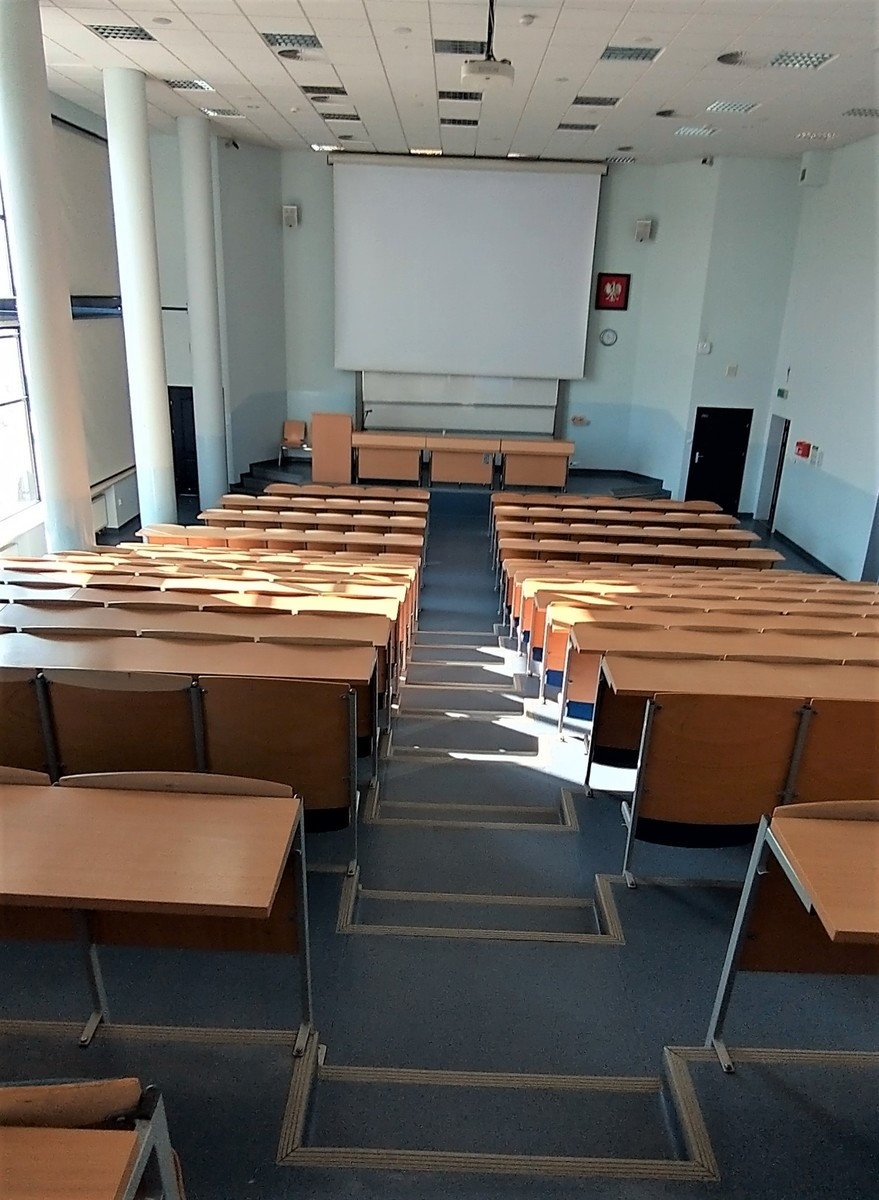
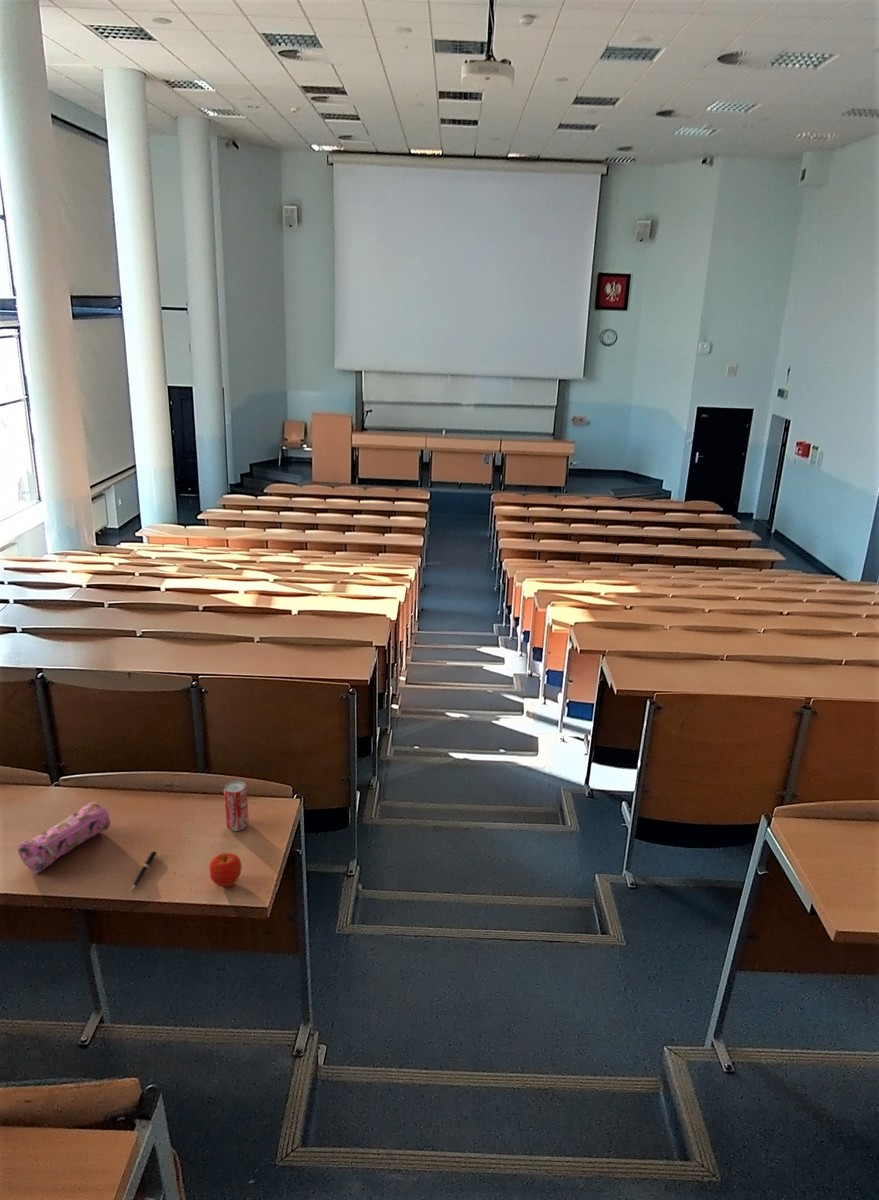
+ pen [130,849,158,892]
+ fruit [208,852,243,888]
+ beverage can [223,780,250,832]
+ pencil case [17,801,112,874]
